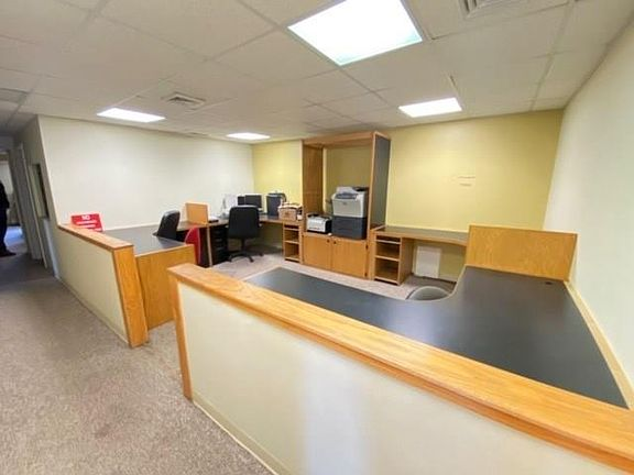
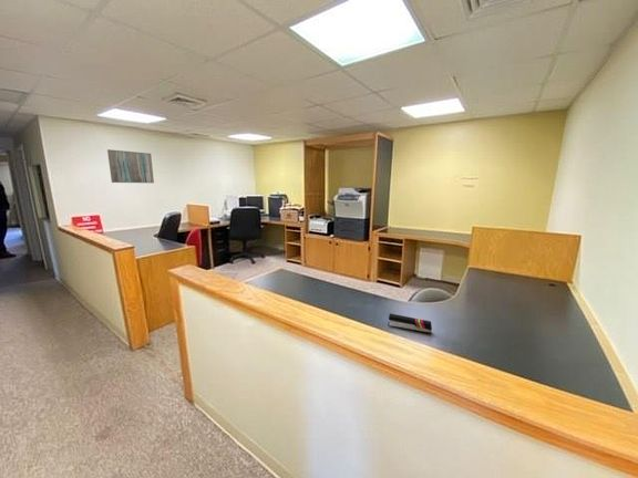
+ wall art [106,148,155,184]
+ stapler [387,312,433,335]
